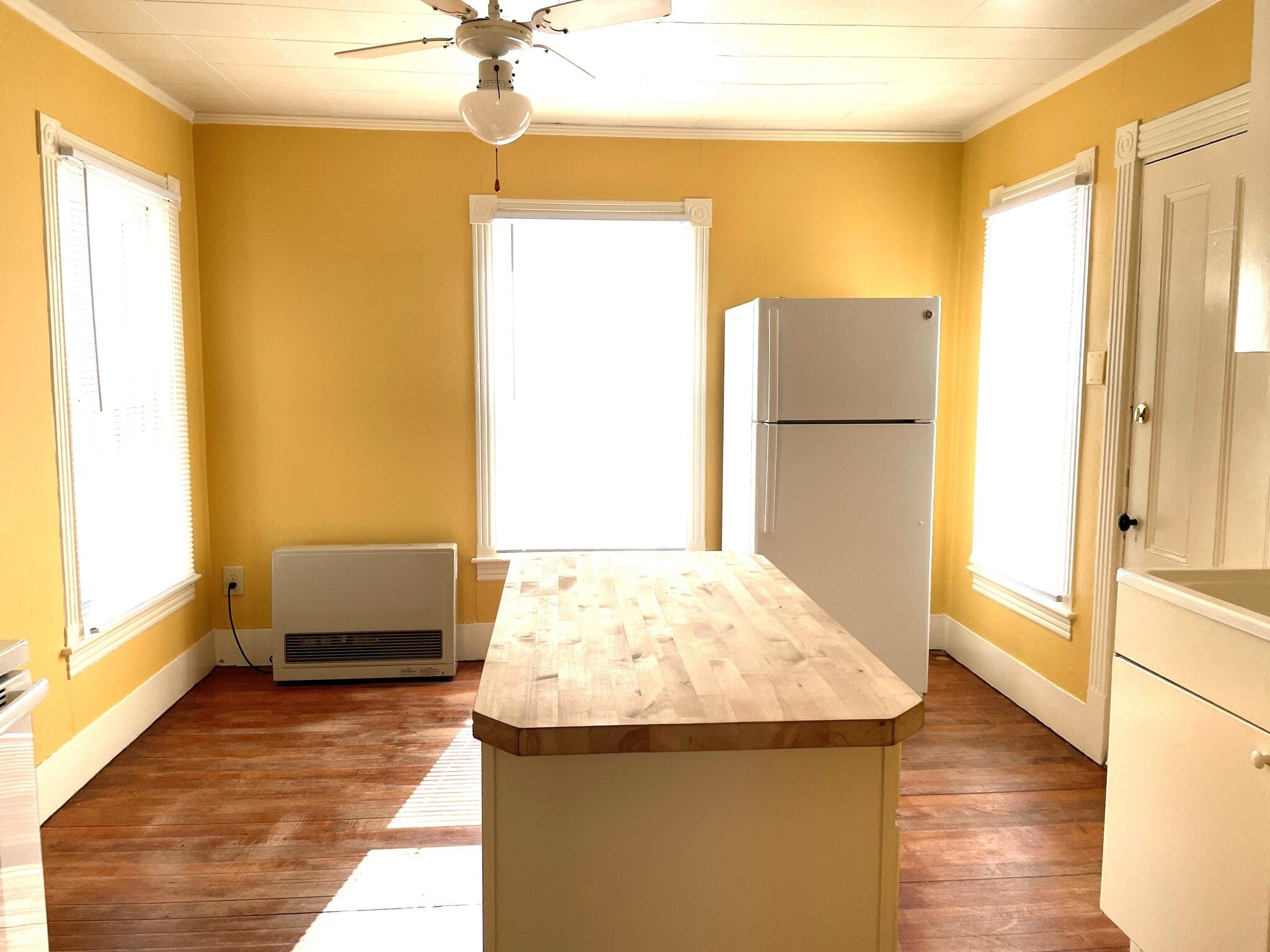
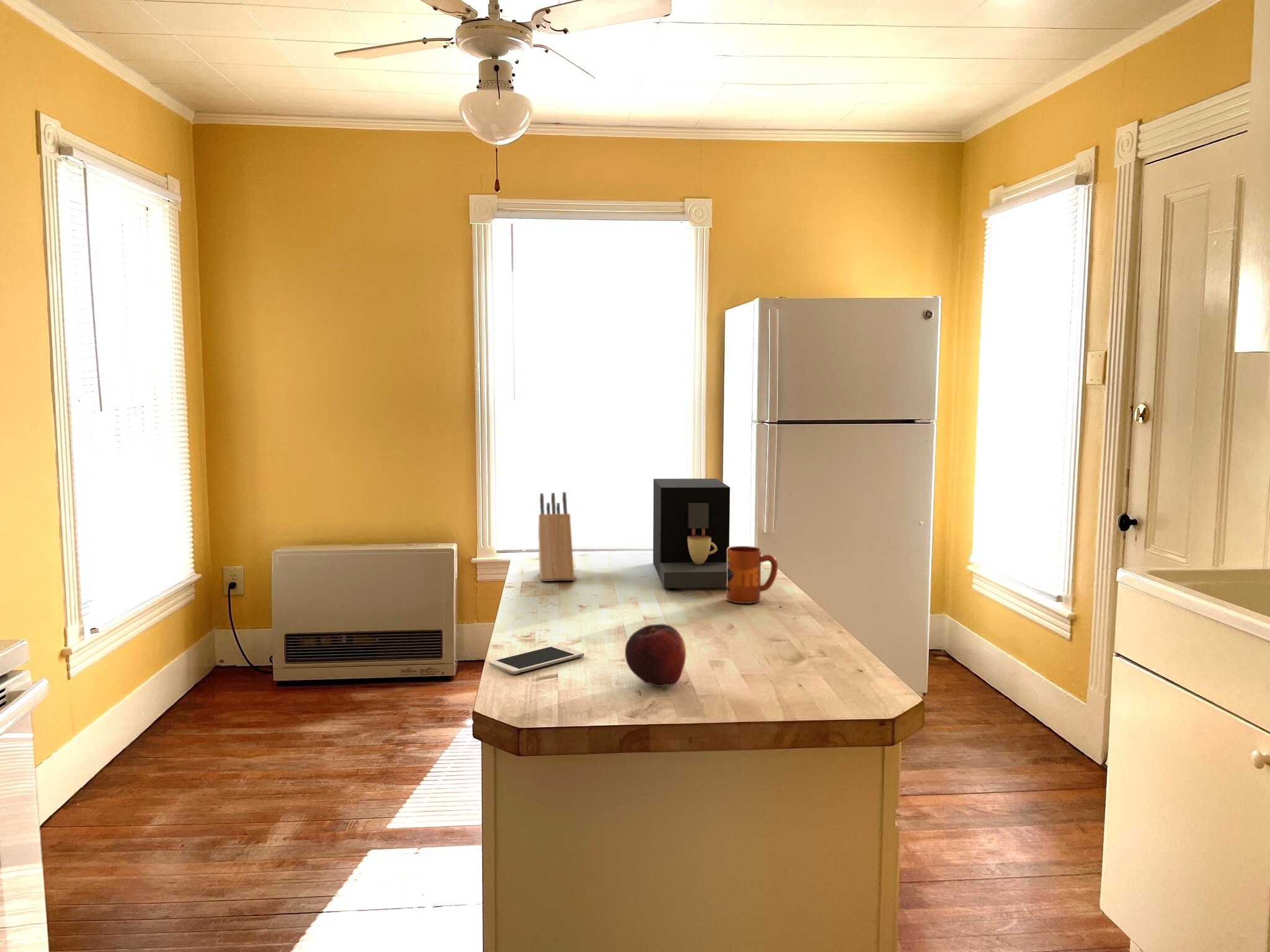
+ mug [726,545,778,604]
+ knife block [538,491,575,582]
+ fruit [624,624,686,687]
+ coffee maker [652,478,730,588]
+ cell phone [488,644,585,675]
